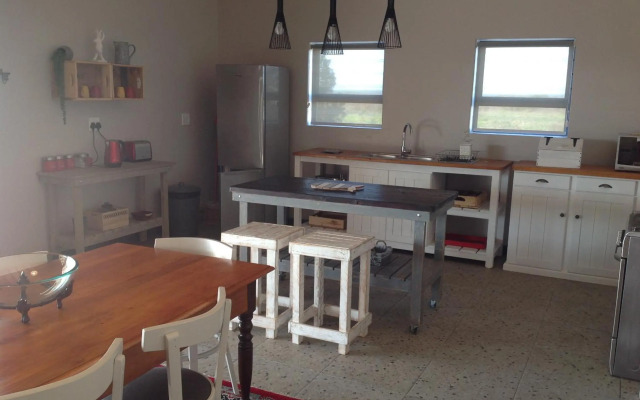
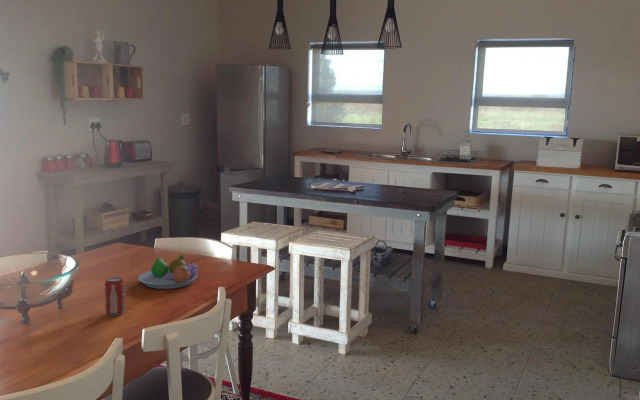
+ fruit bowl [137,254,199,290]
+ beverage can [104,276,126,317]
